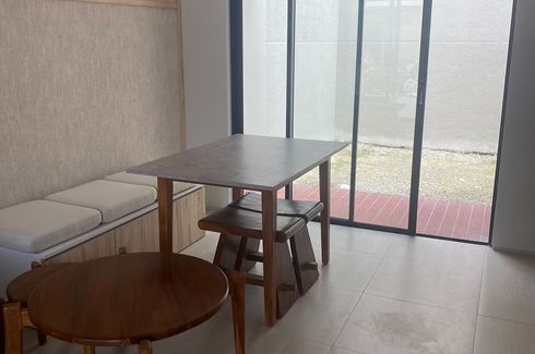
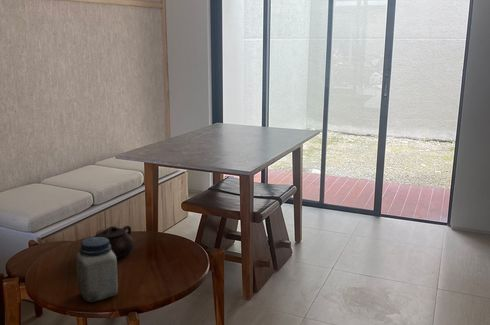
+ jar [75,236,119,303]
+ teapot [93,224,135,259]
